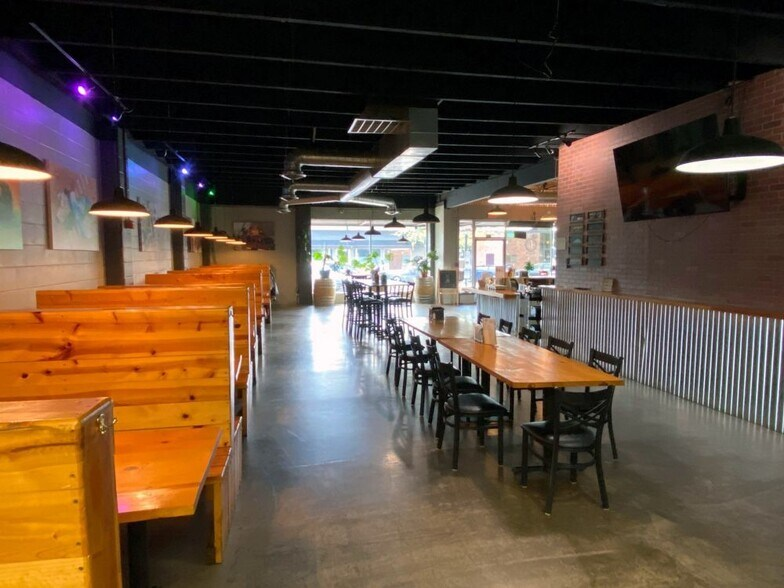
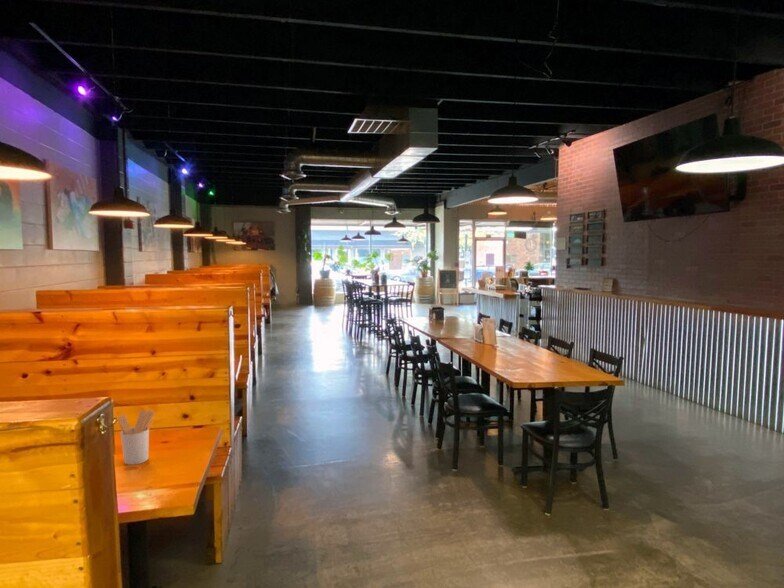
+ utensil holder [117,409,156,466]
